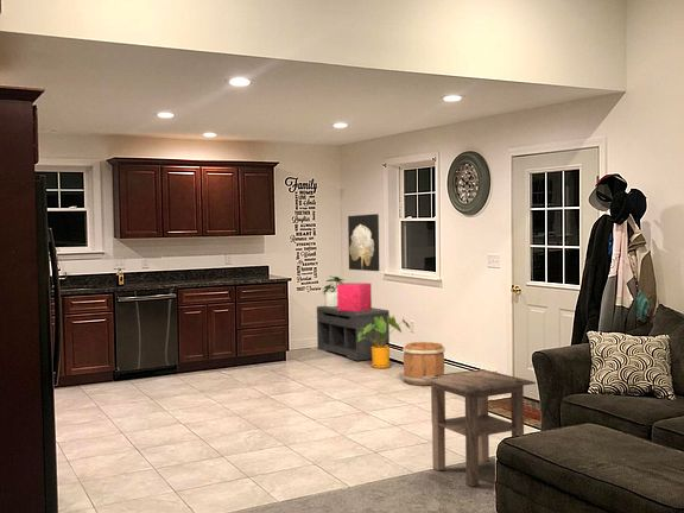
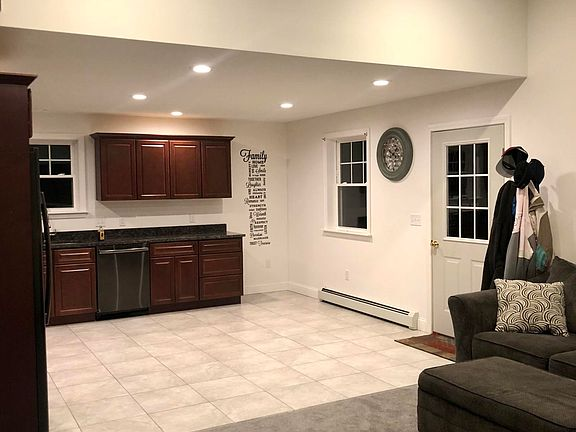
- potted plant [319,276,346,308]
- side table [420,368,537,488]
- bucket [401,341,446,386]
- house plant [357,315,411,369]
- bench [316,305,391,361]
- wall art [347,213,380,272]
- storage bin [336,281,373,311]
